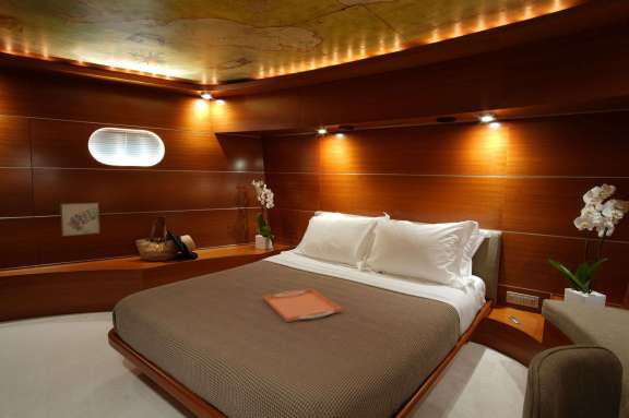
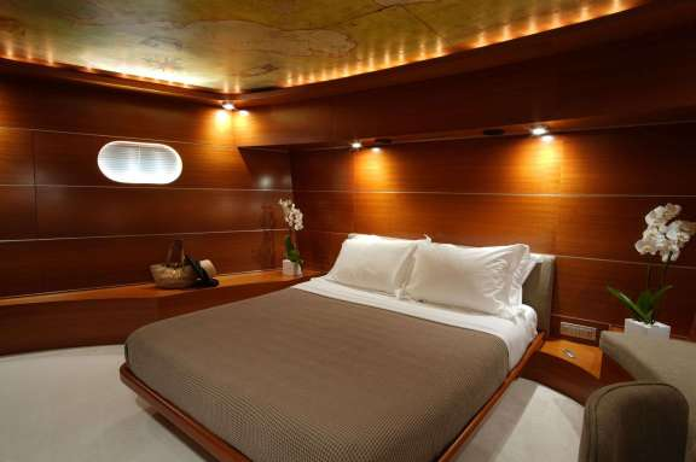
- wall art [59,201,102,238]
- serving tray [262,288,343,323]
